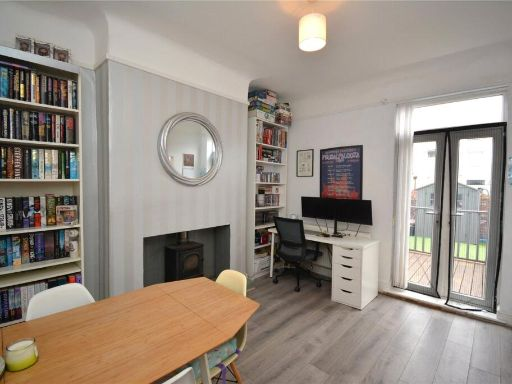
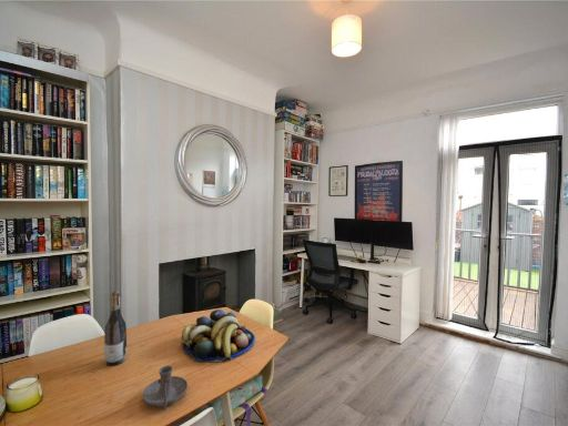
+ fruit bowl [180,308,256,363]
+ candle holder [142,365,189,410]
+ wine bottle [103,291,128,367]
